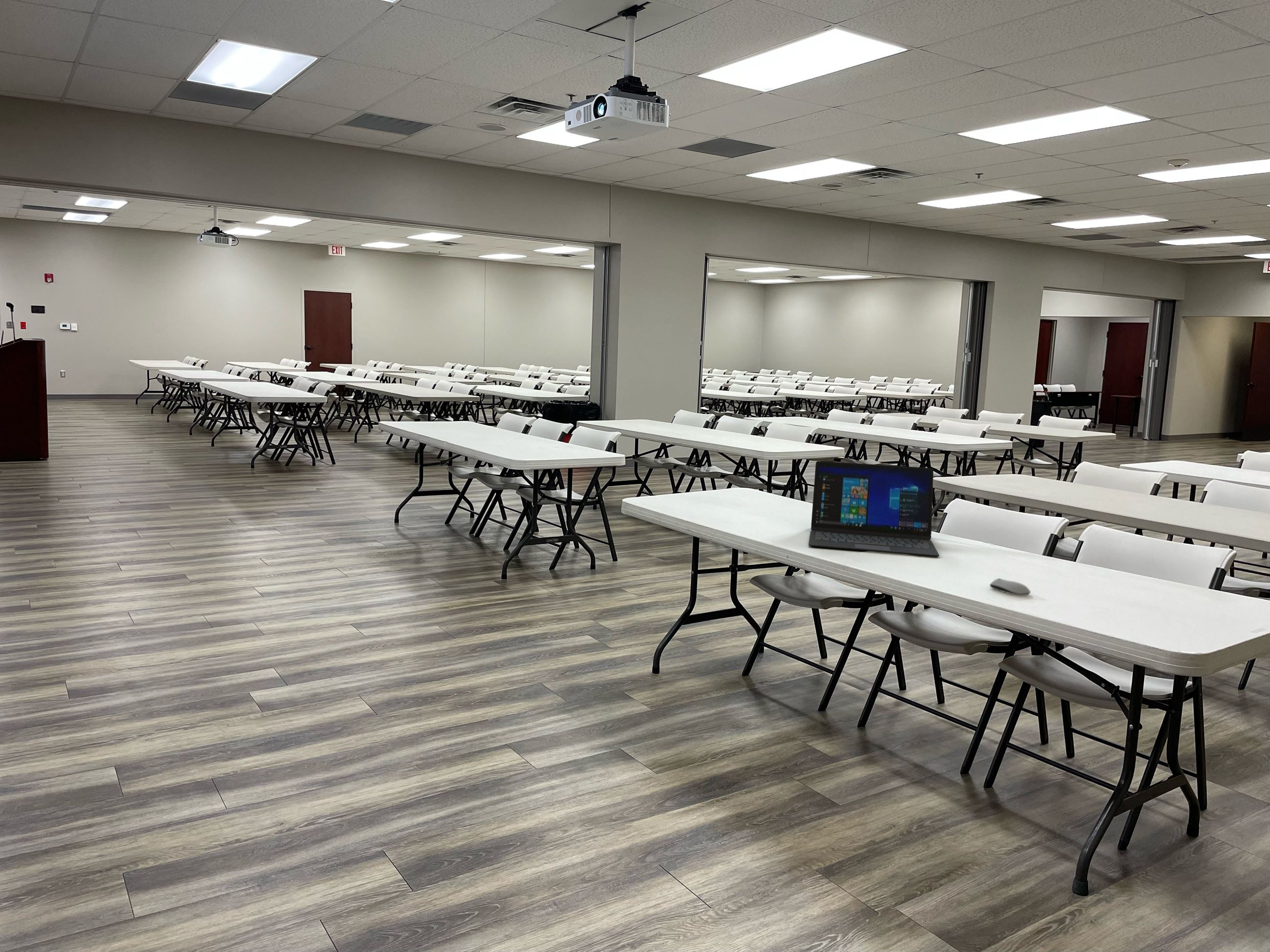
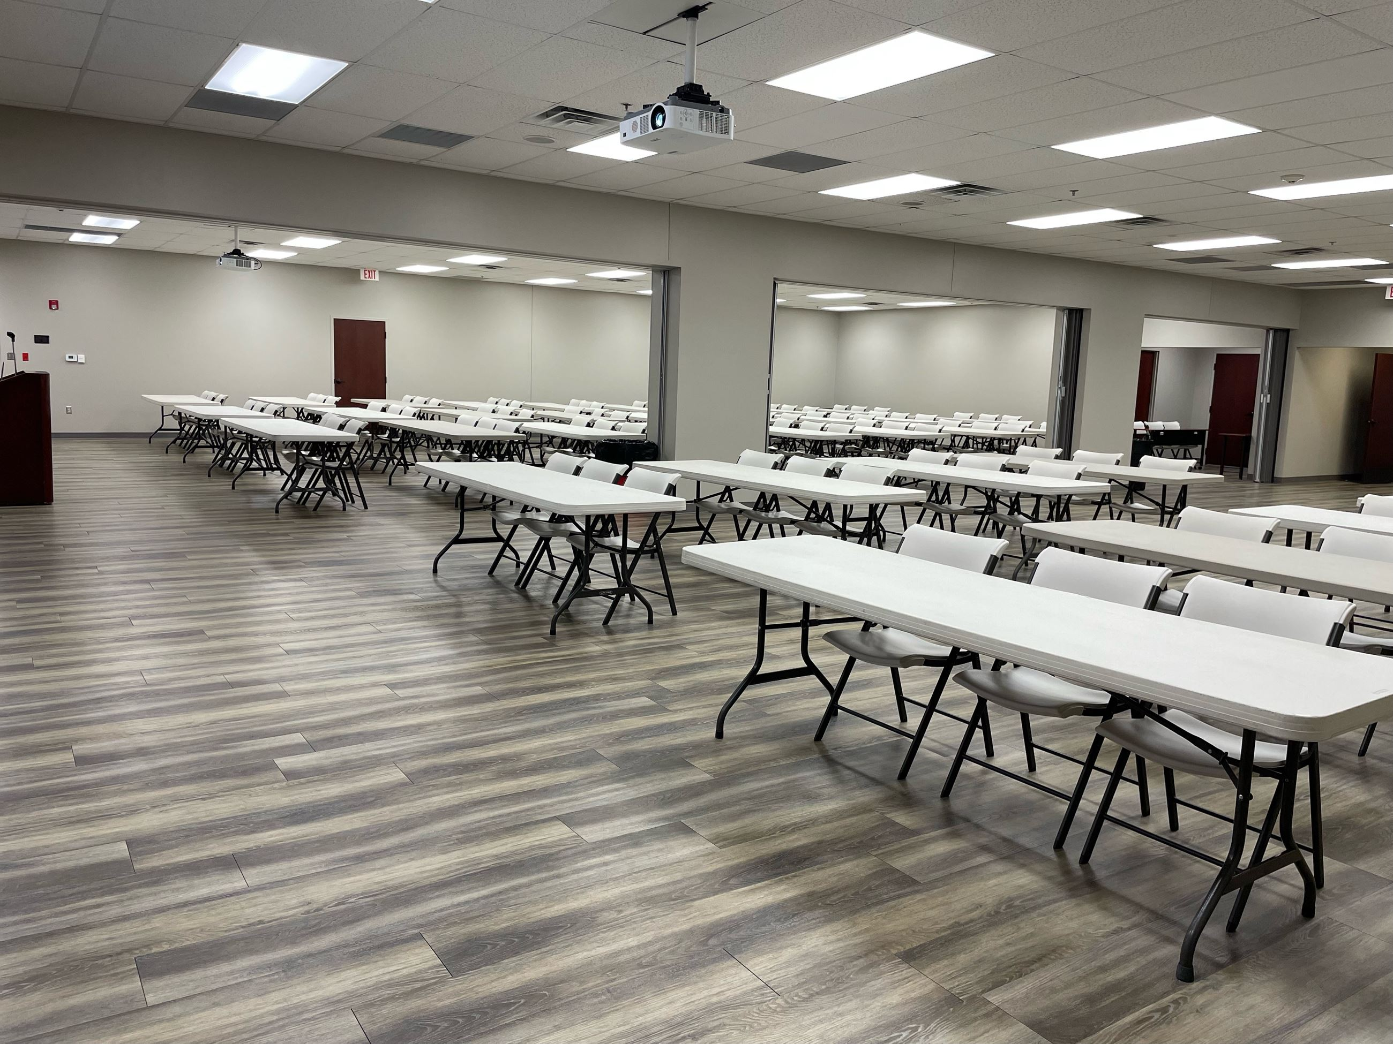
- laptop [808,460,940,557]
- computer mouse [989,578,1031,596]
